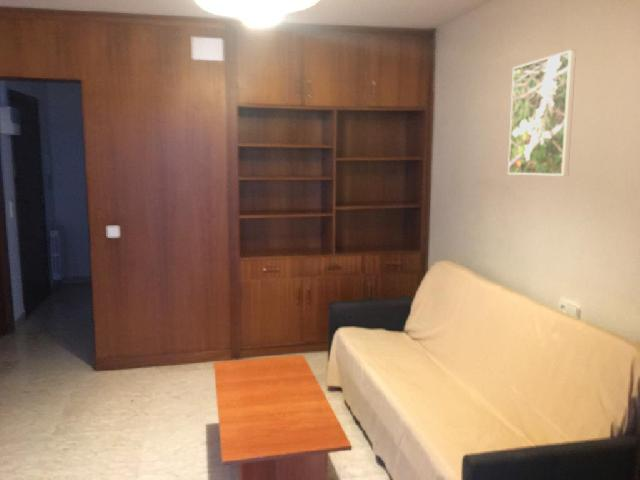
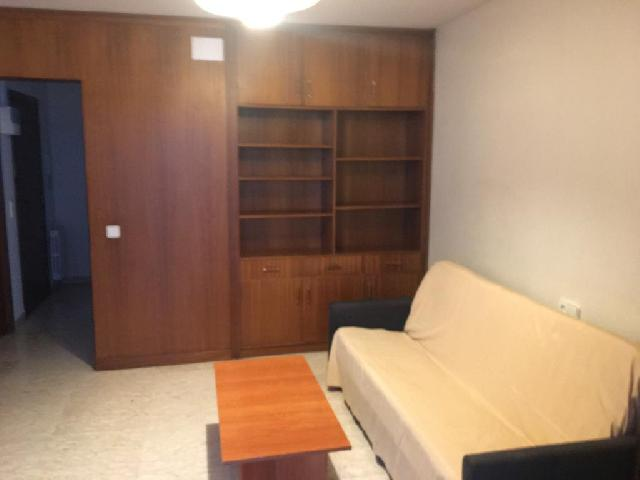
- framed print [507,49,577,177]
